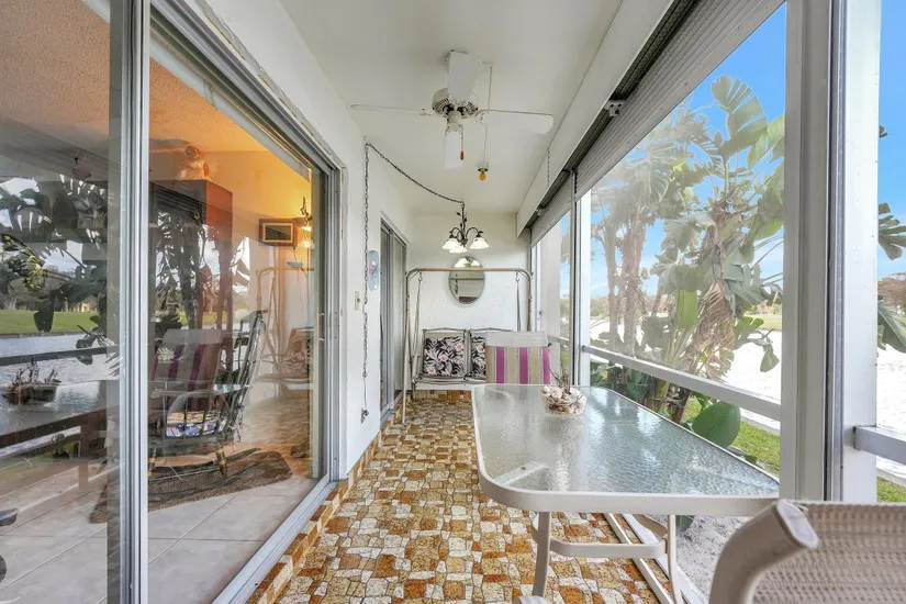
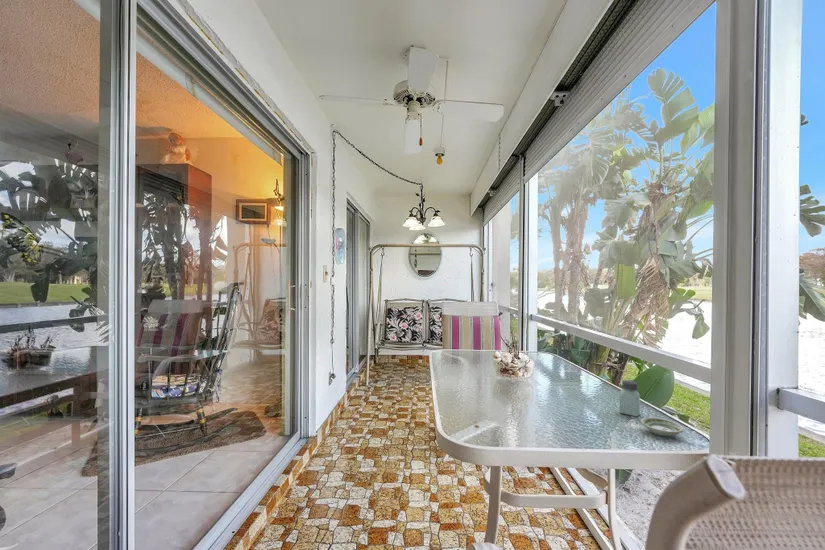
+ saltshaker [619,379,641,417]
+ saucer [640,416,684,437]
